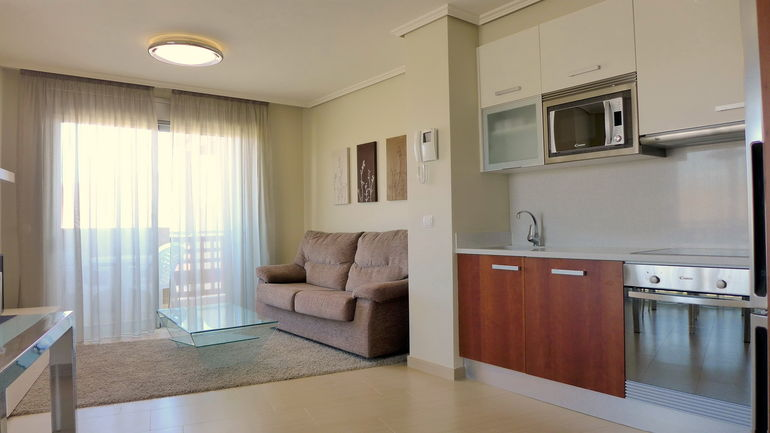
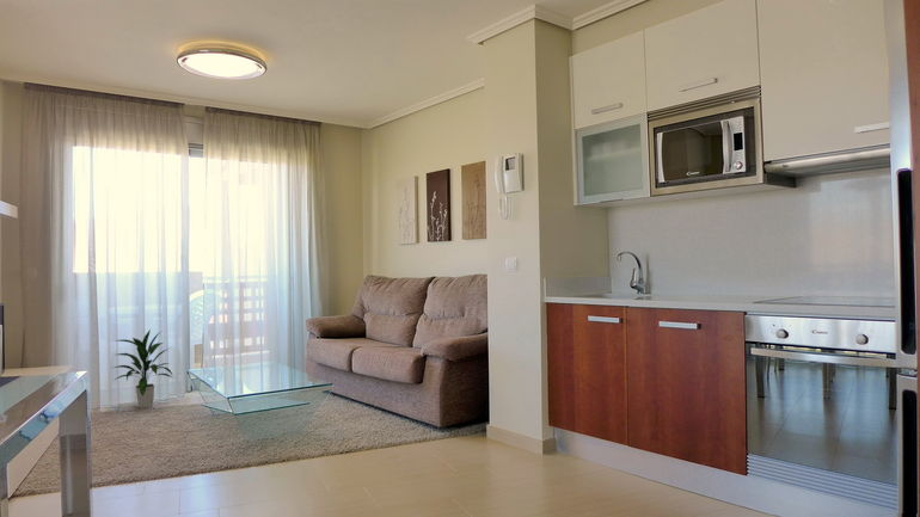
+ indoor plant [110,328,174,410]
